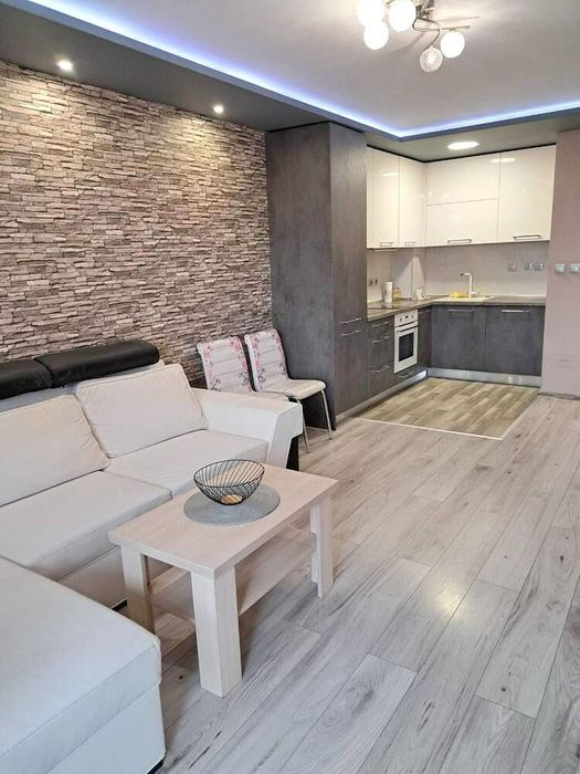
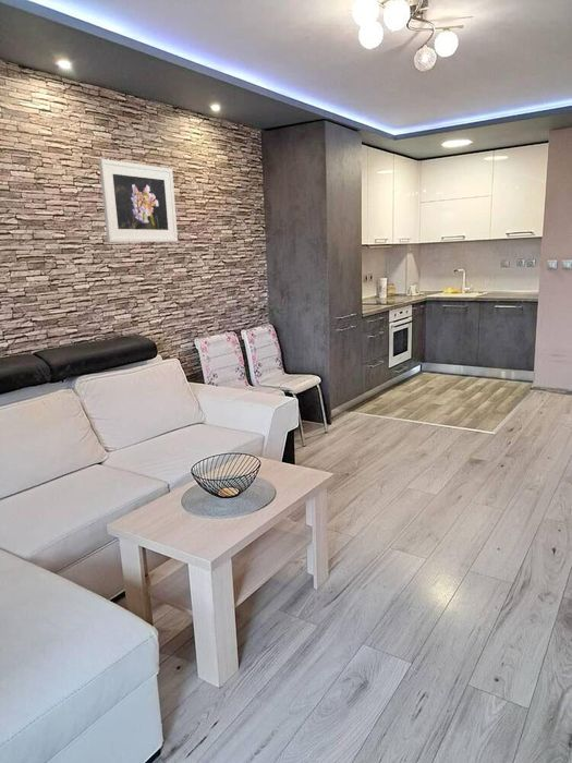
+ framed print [98,158,179,243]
